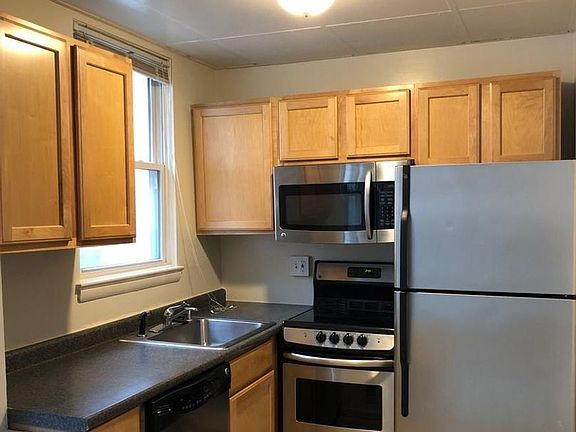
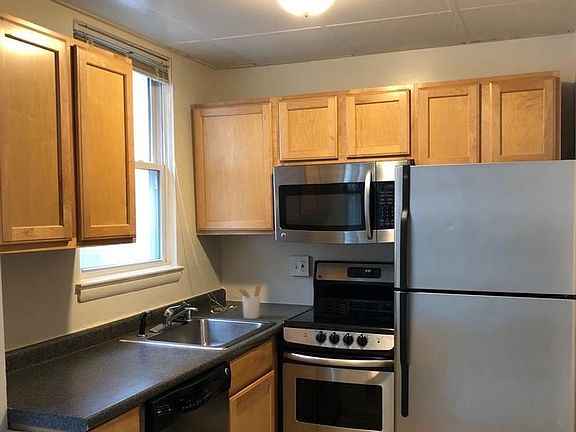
+ utensil holder [236,284,262,320]
